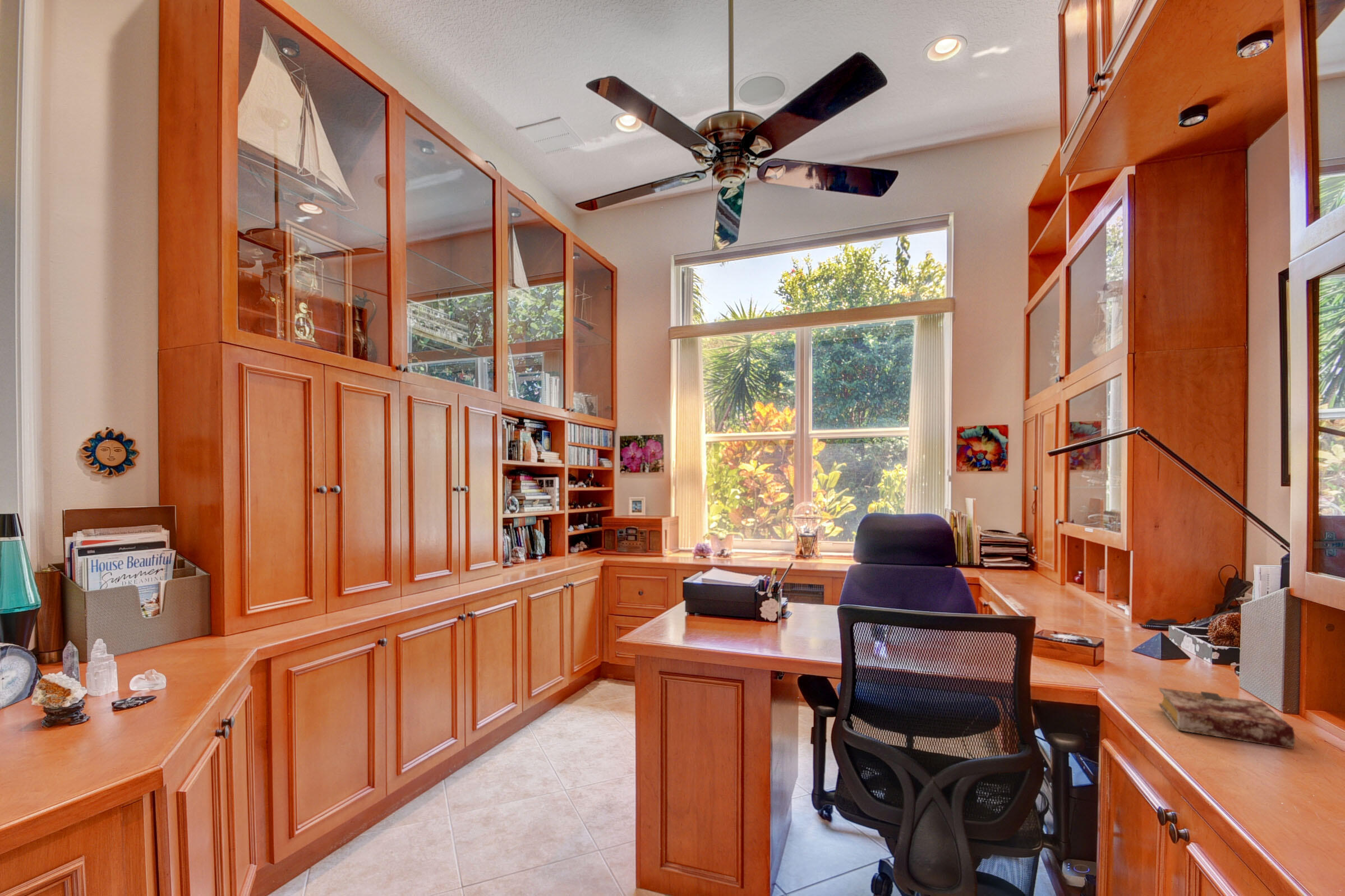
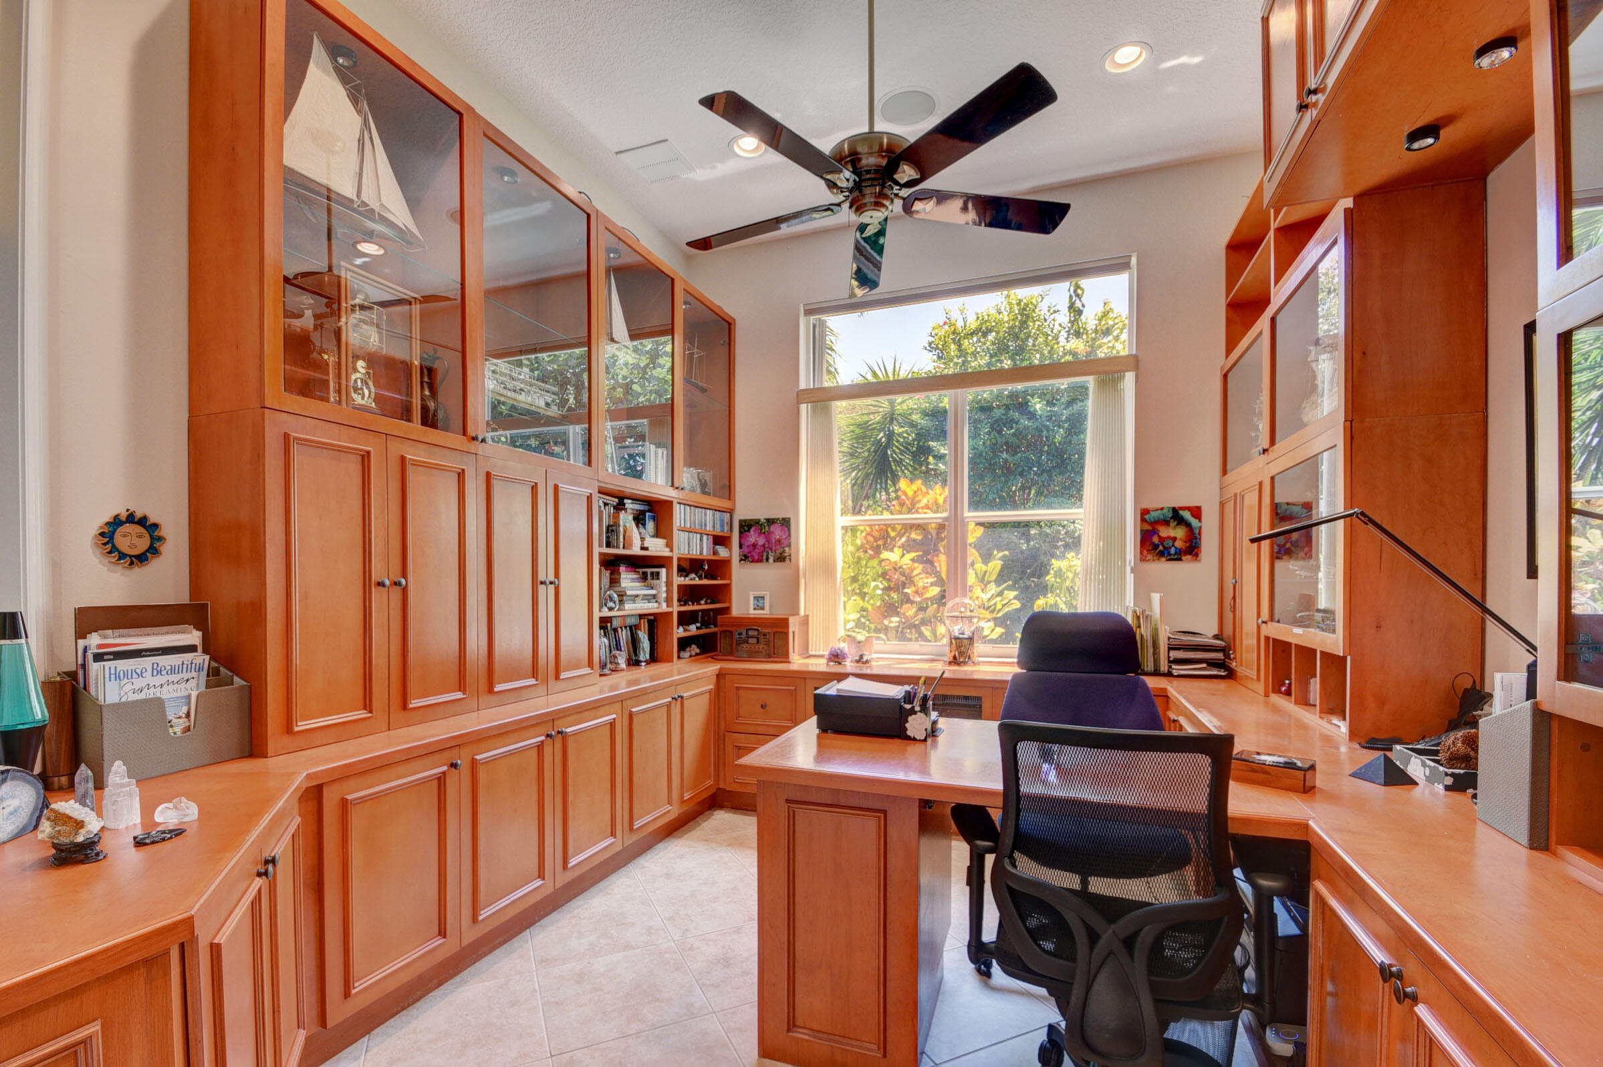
- book [1159,687,1296,750]
